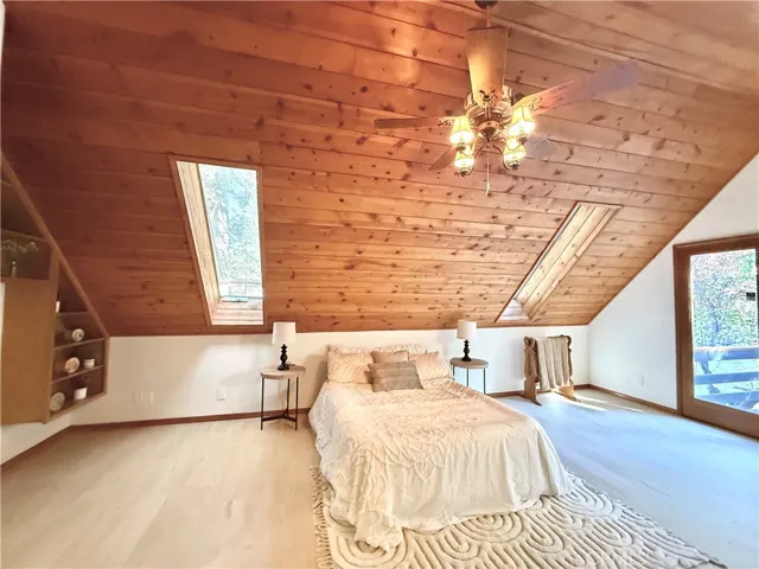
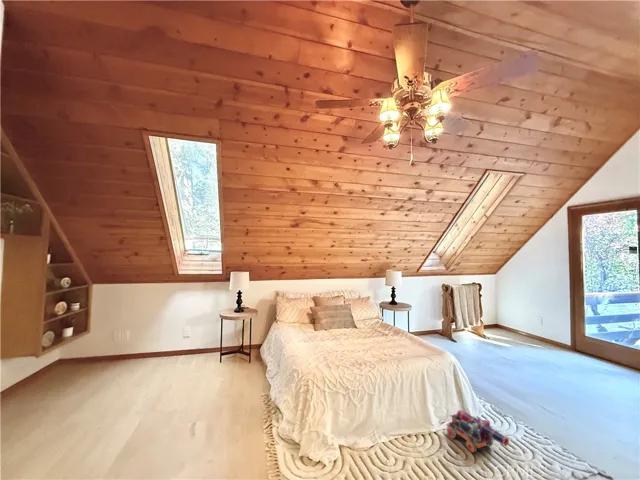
+ toy cannon [446,409,510,454]
